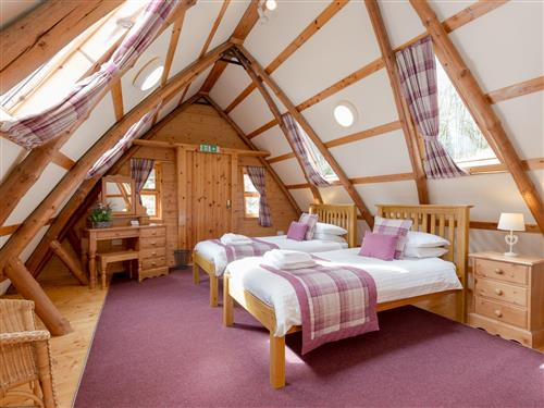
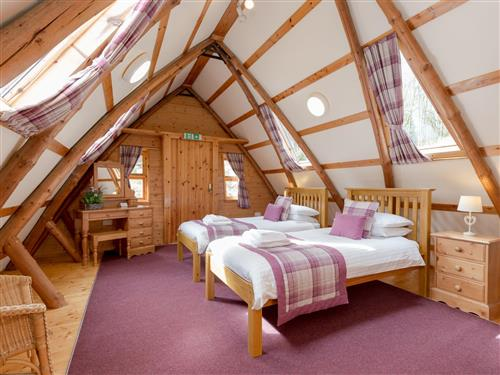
- wastebasket [172,249,191,270]
